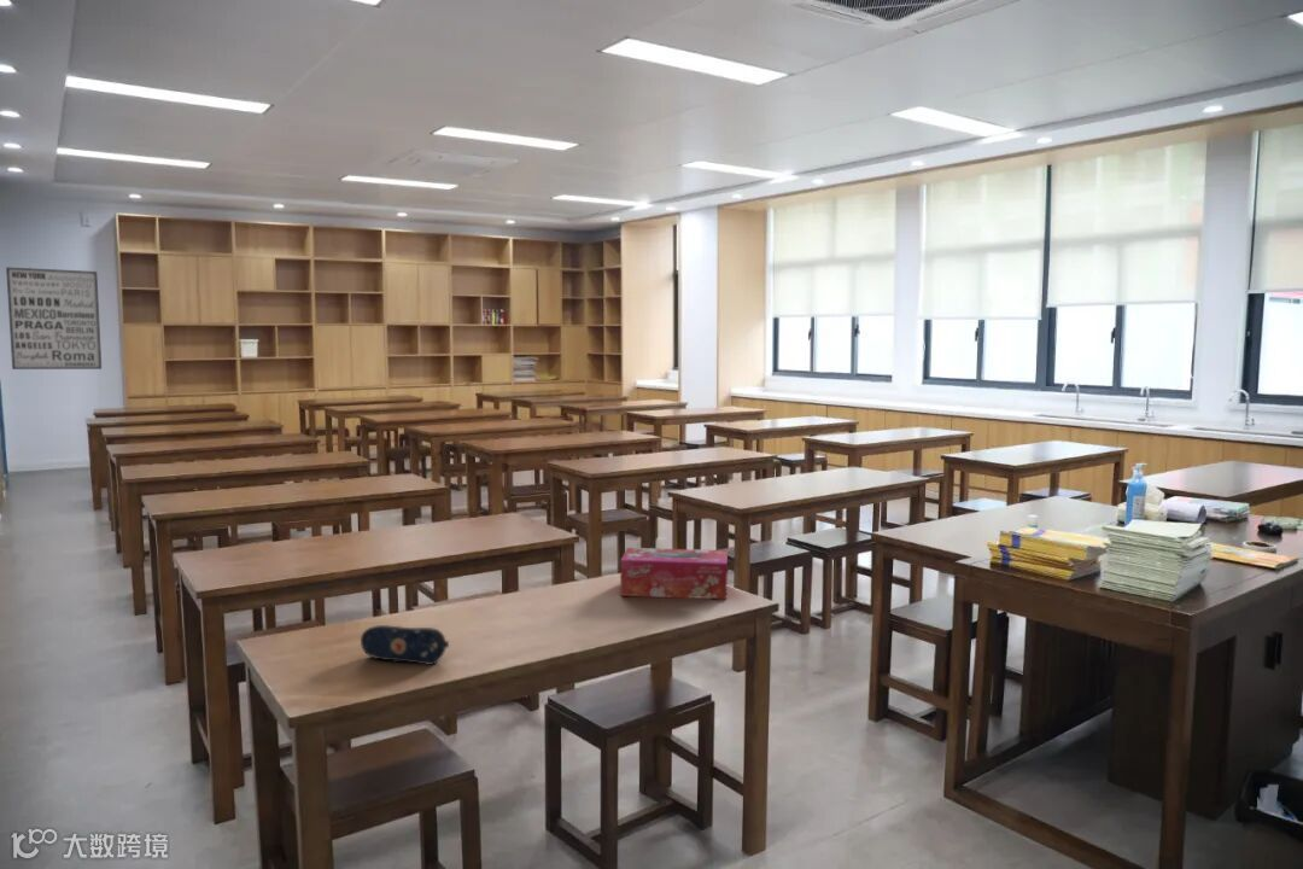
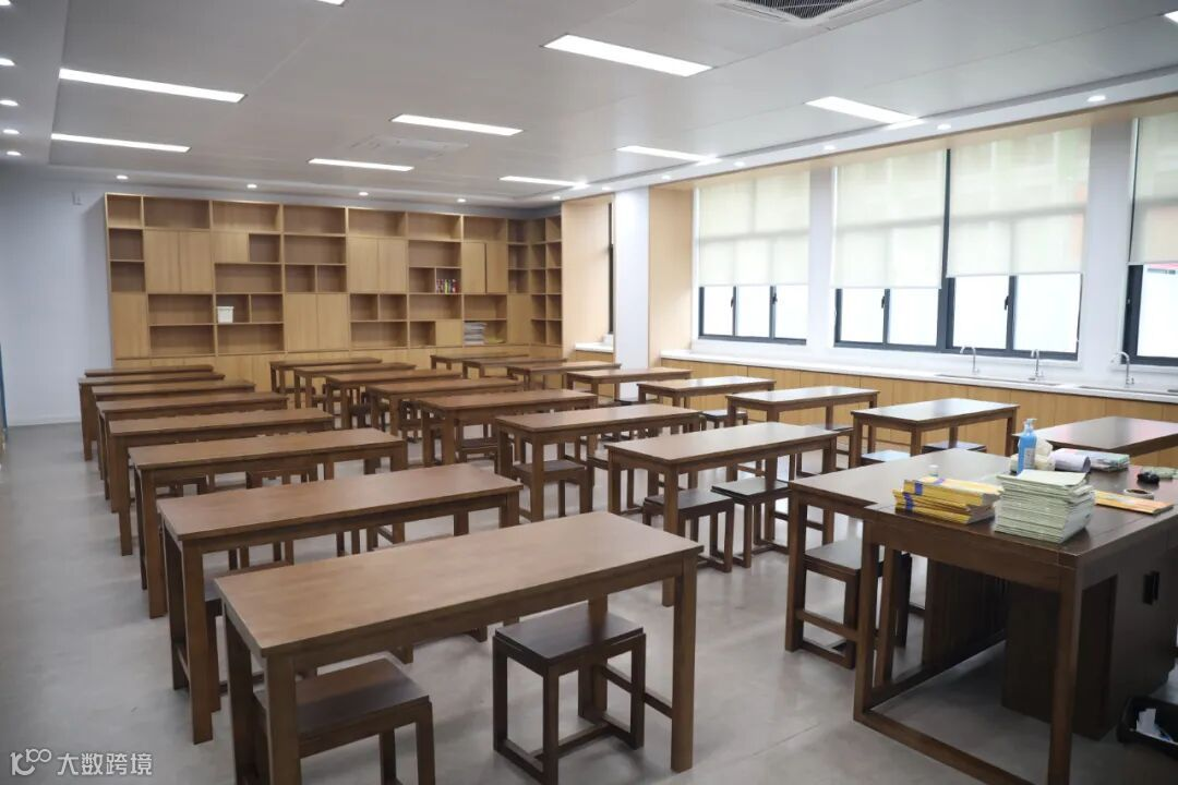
- tissue box [619,547,729,600]
- pencil case [360,624,450,666]
- wall art [5,267,103,371]
